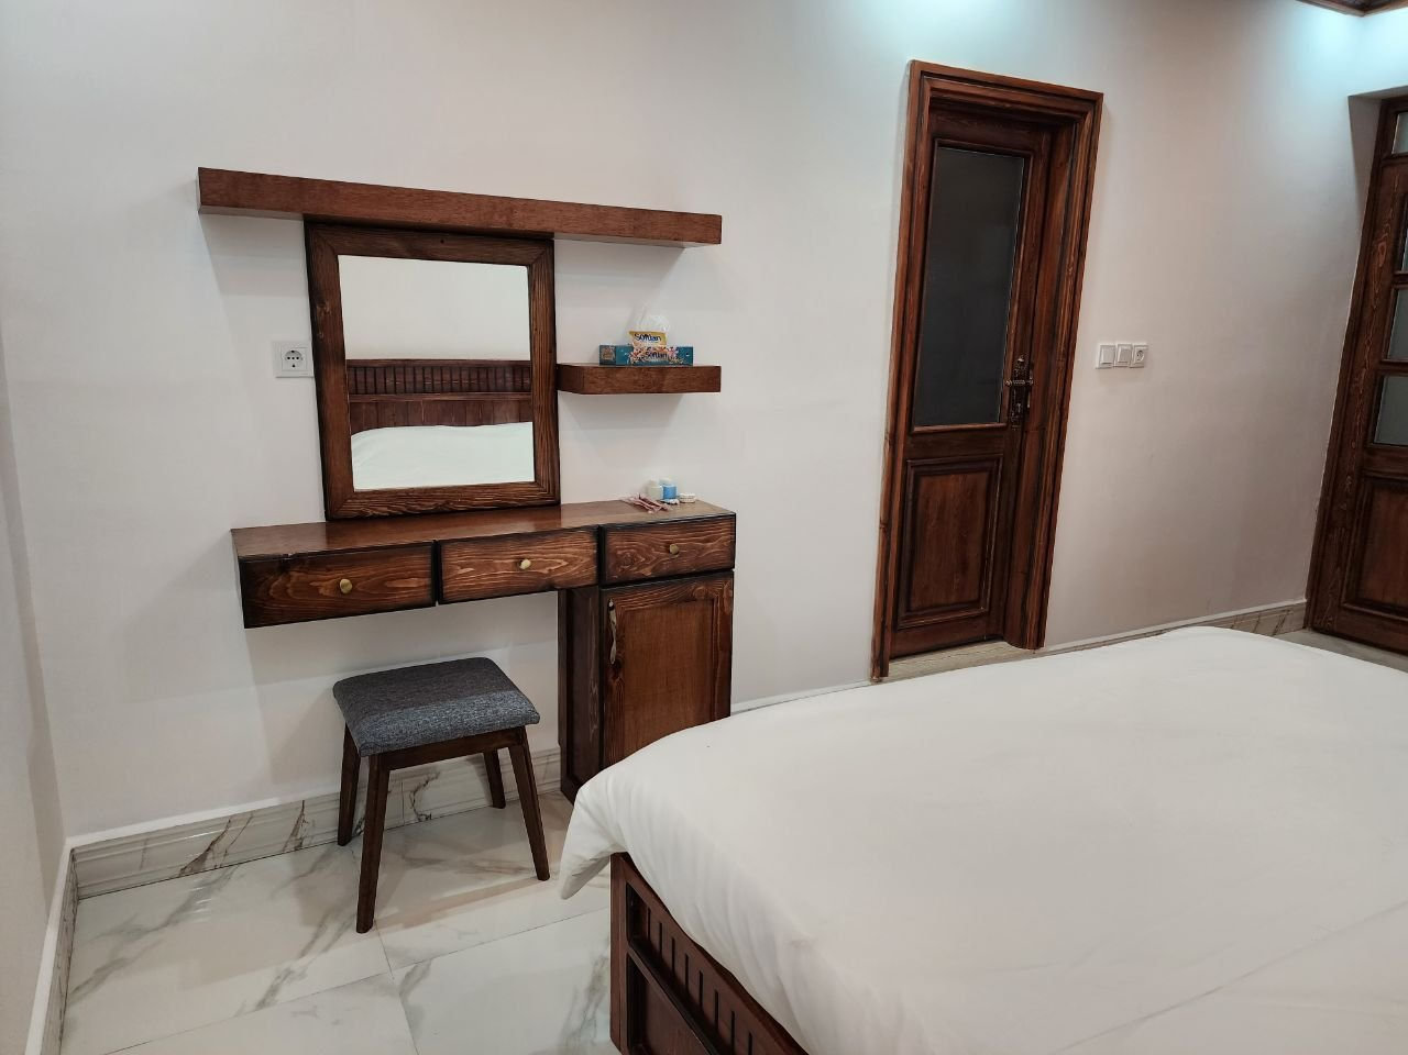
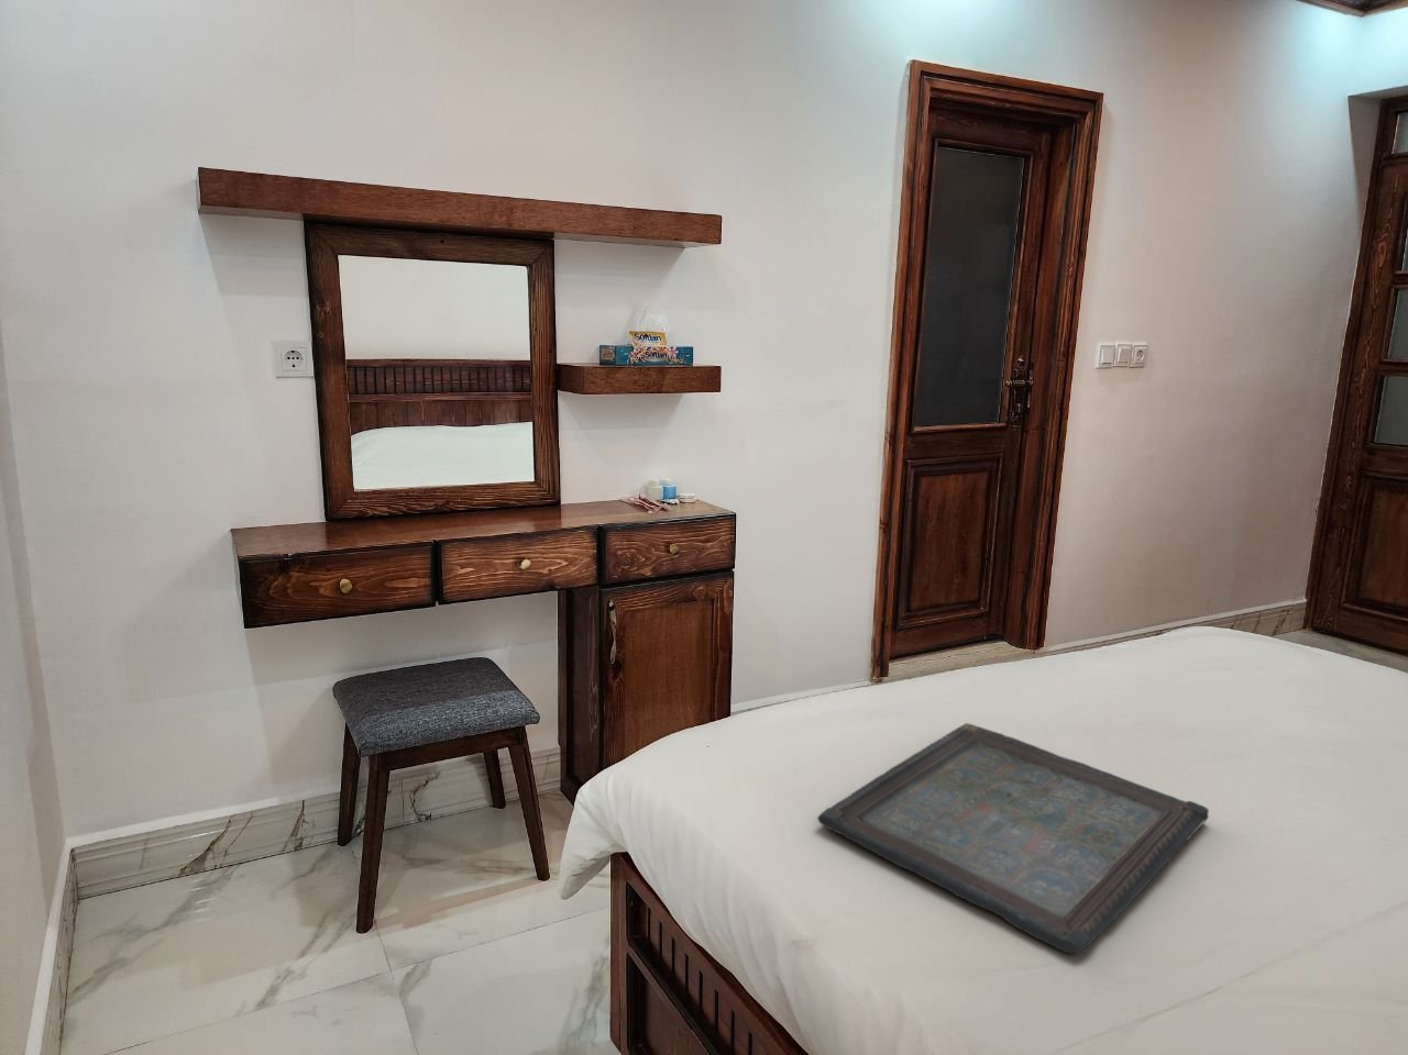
+ serving tray [816,723,1210,954]
